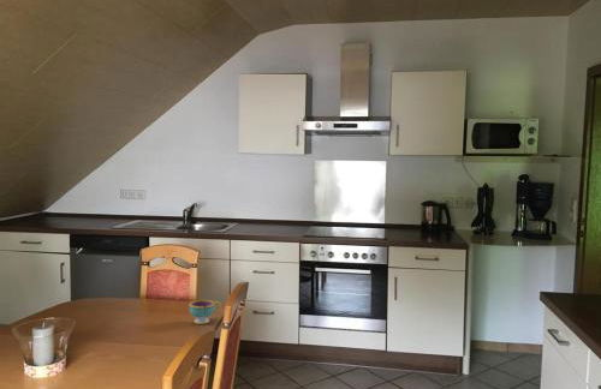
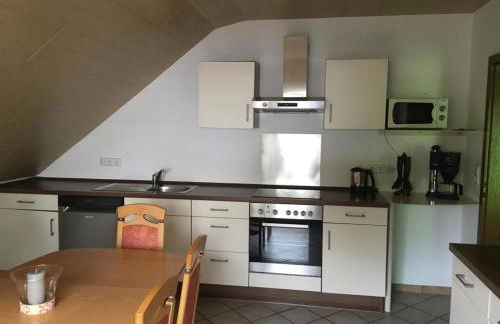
- teacup [189,299,221,325]
